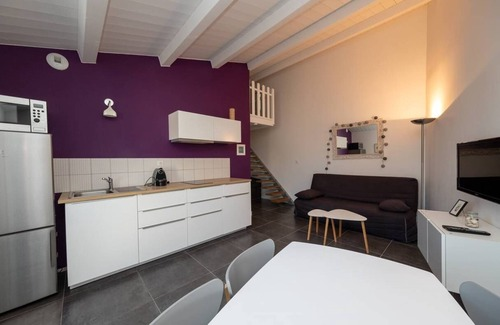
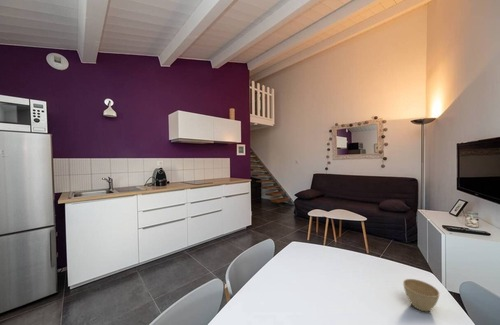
+ flower pot [402,278,441,312]
